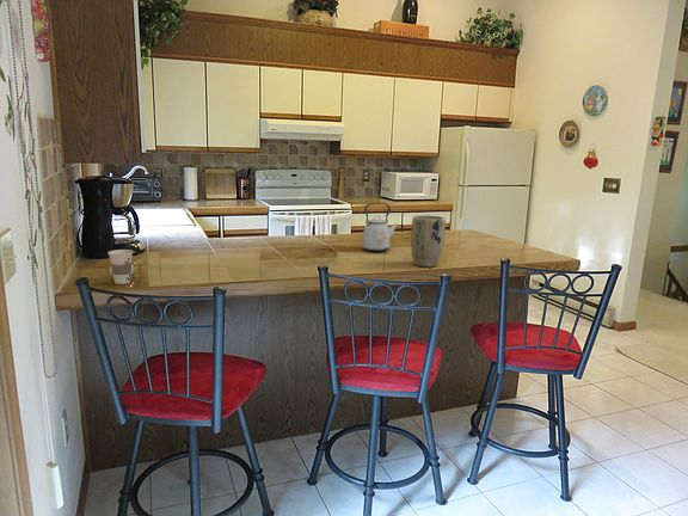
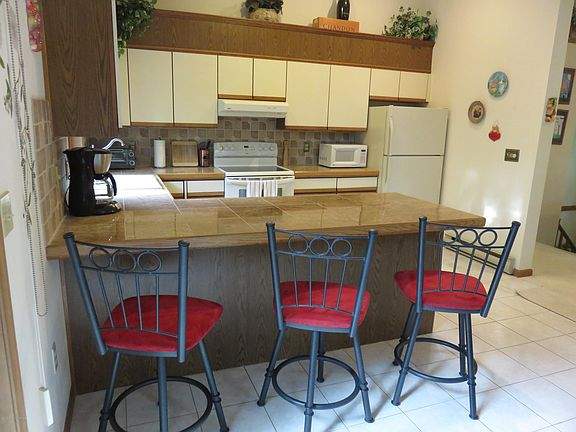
- kettle [361,202,400,253]
- plant pot [410,214,447,269]
- cup [106,248,135,285]
